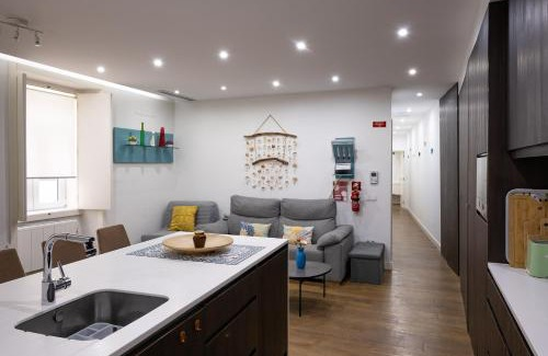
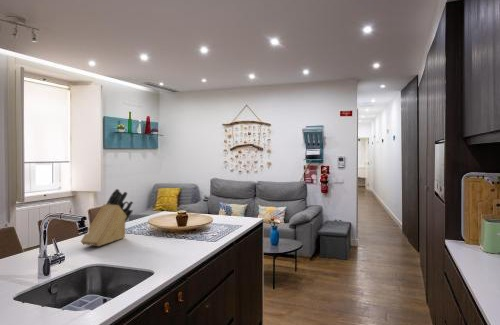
+ knife block [80,188,134,247]
